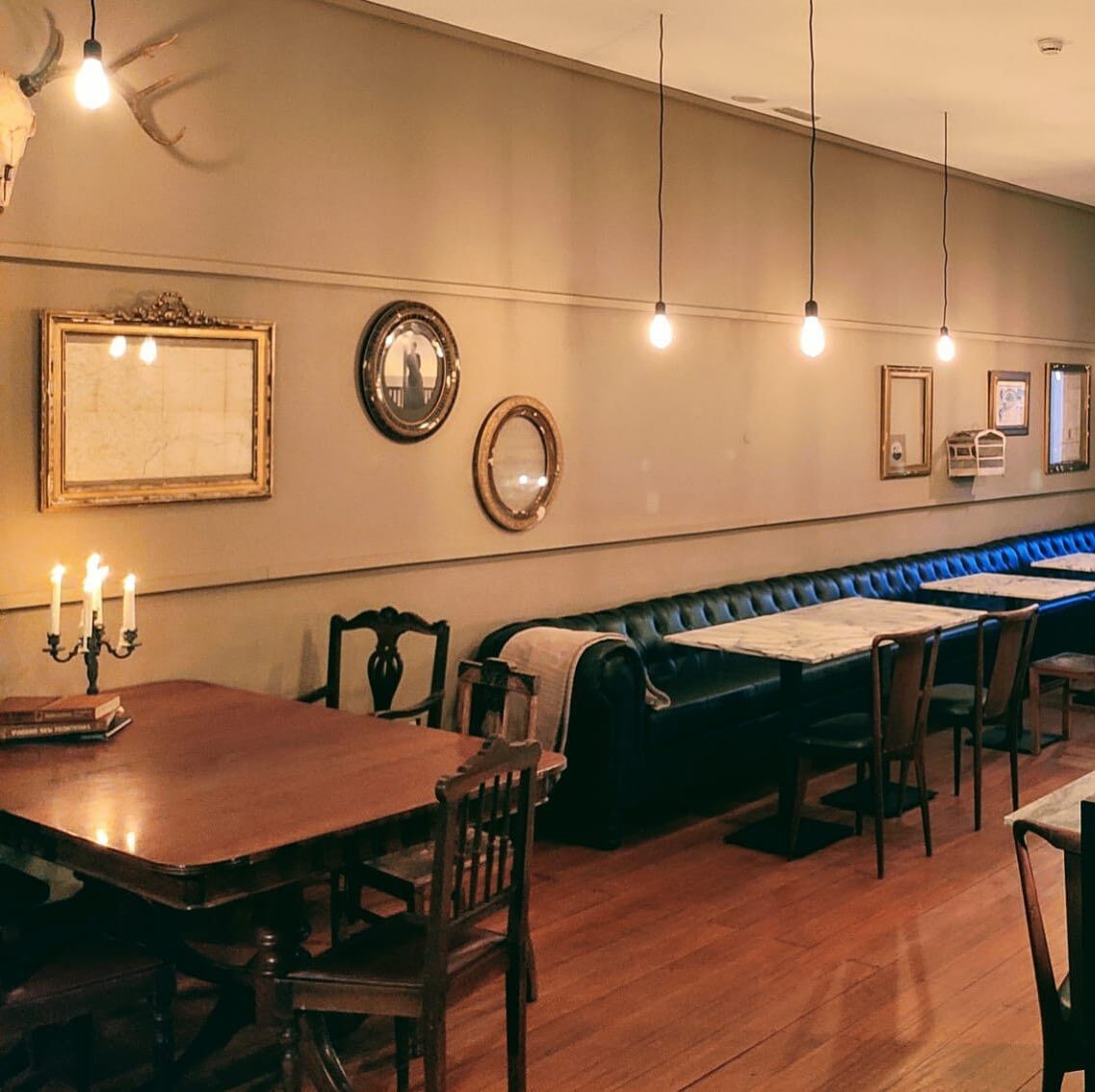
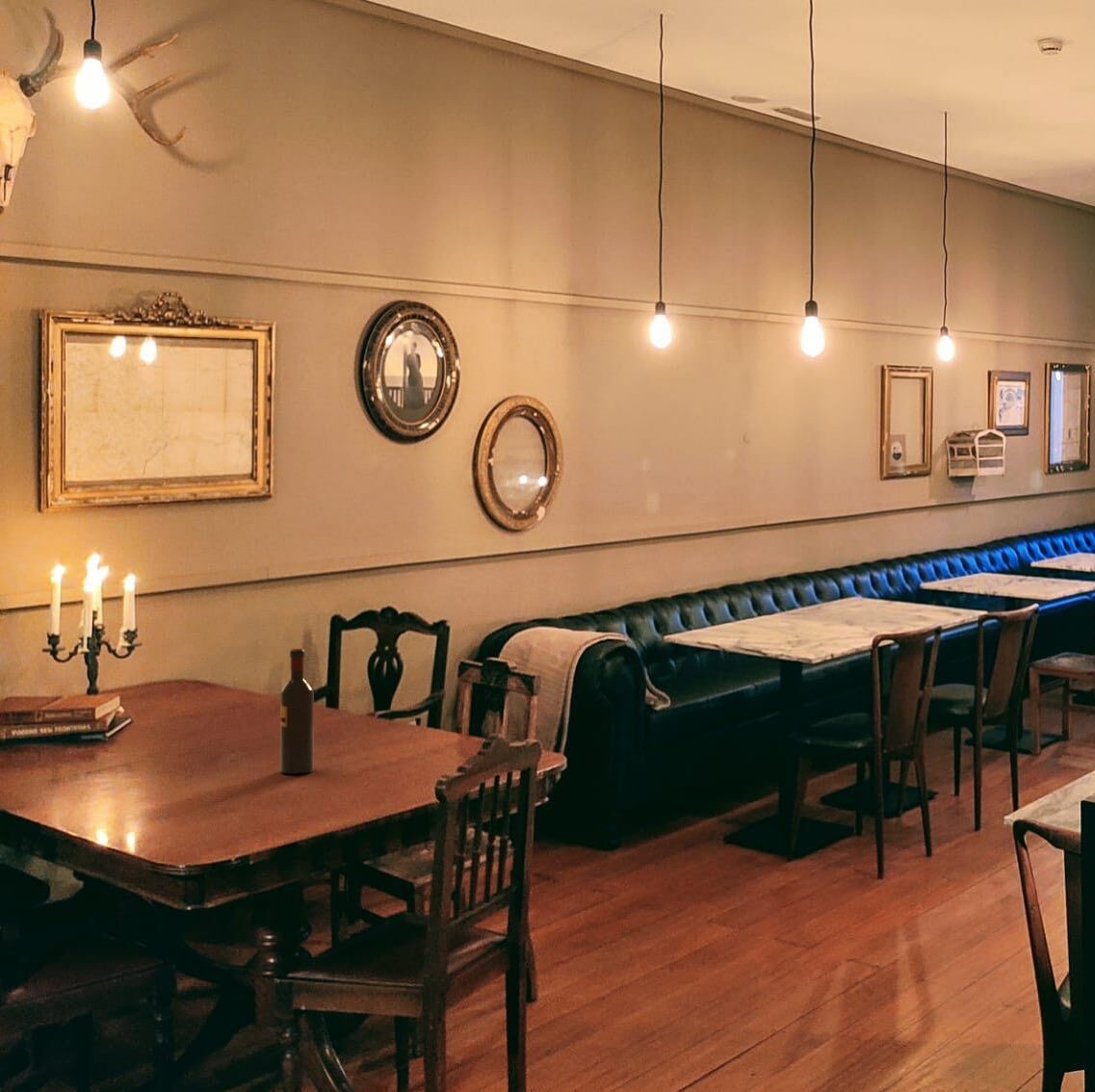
+ wine bottle [279,647,315,775]
